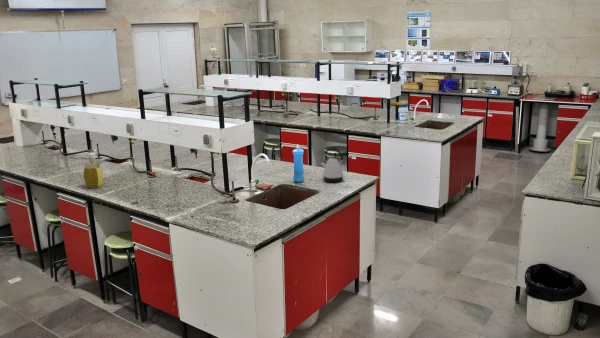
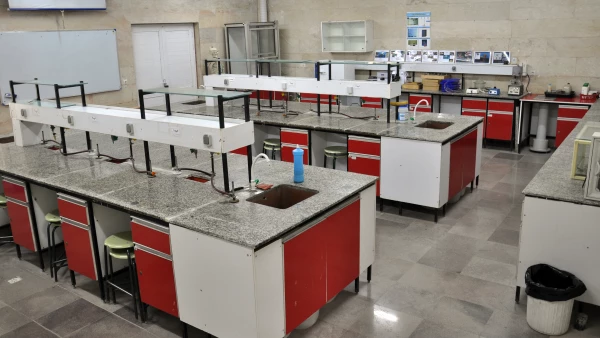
- kettle [319,147,346,183]
- jar [83,161,104,189]
